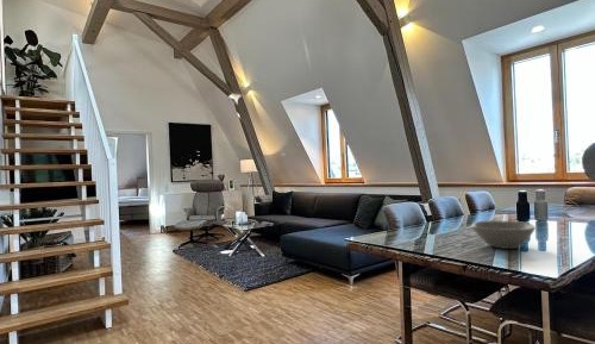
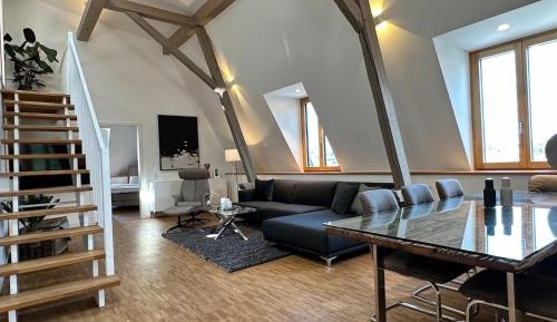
- bowl [470,219,537,250]
